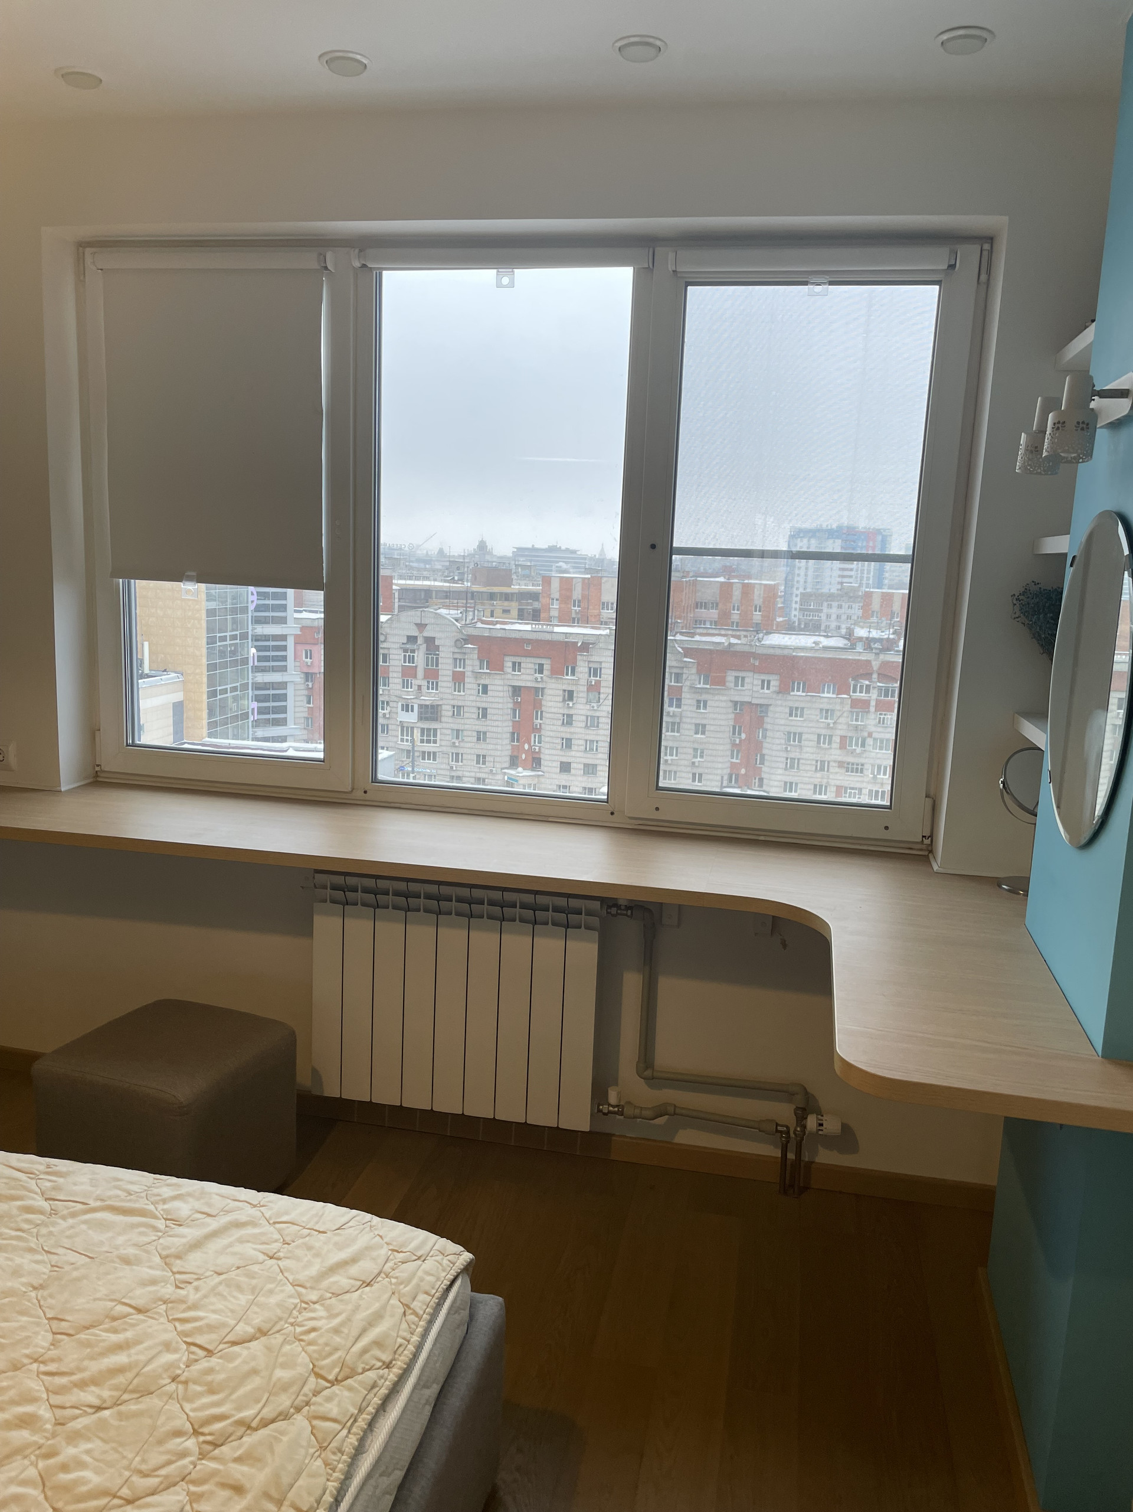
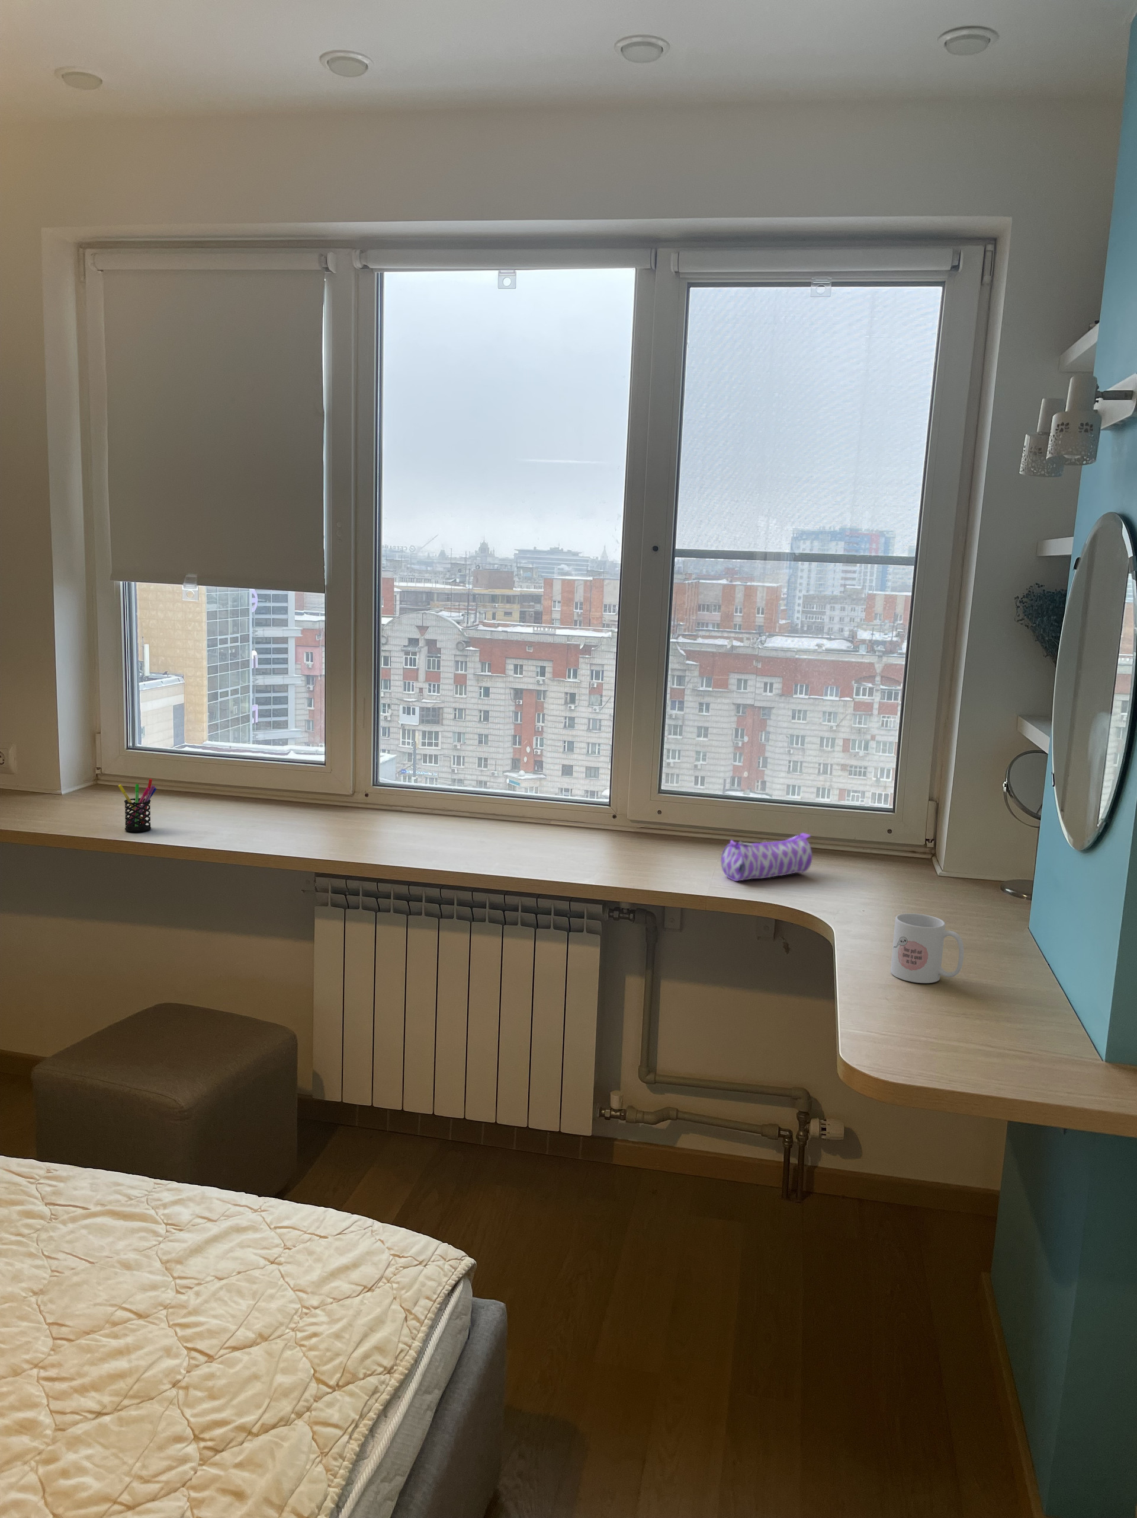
+ mug [890,912,965,984]
+ pen holder [118,778,156,833]
+ pencil case [720,833,812,882]
